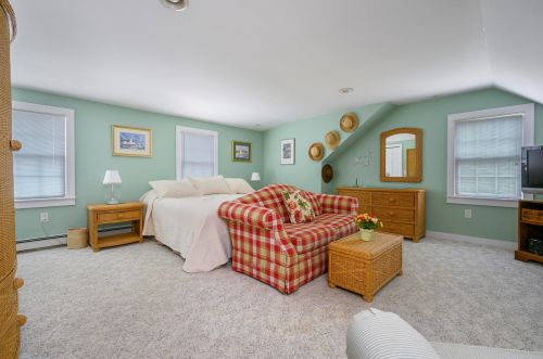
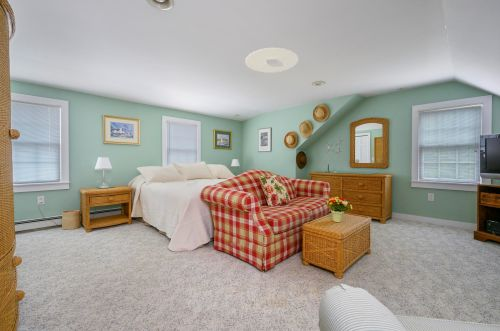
+ ceiling light [244,47,299,74]
